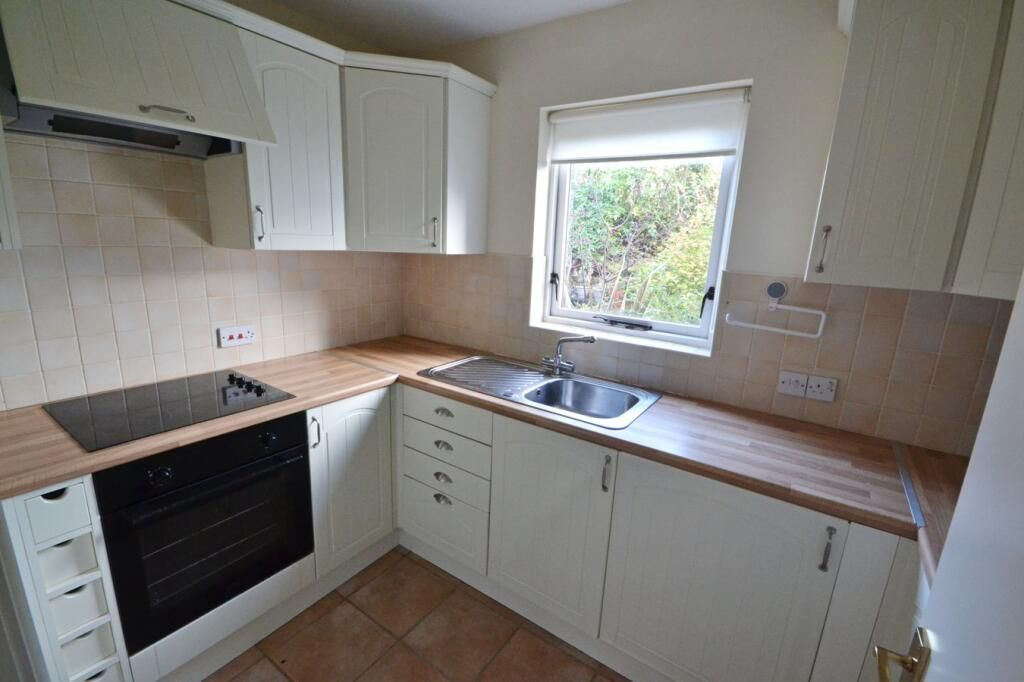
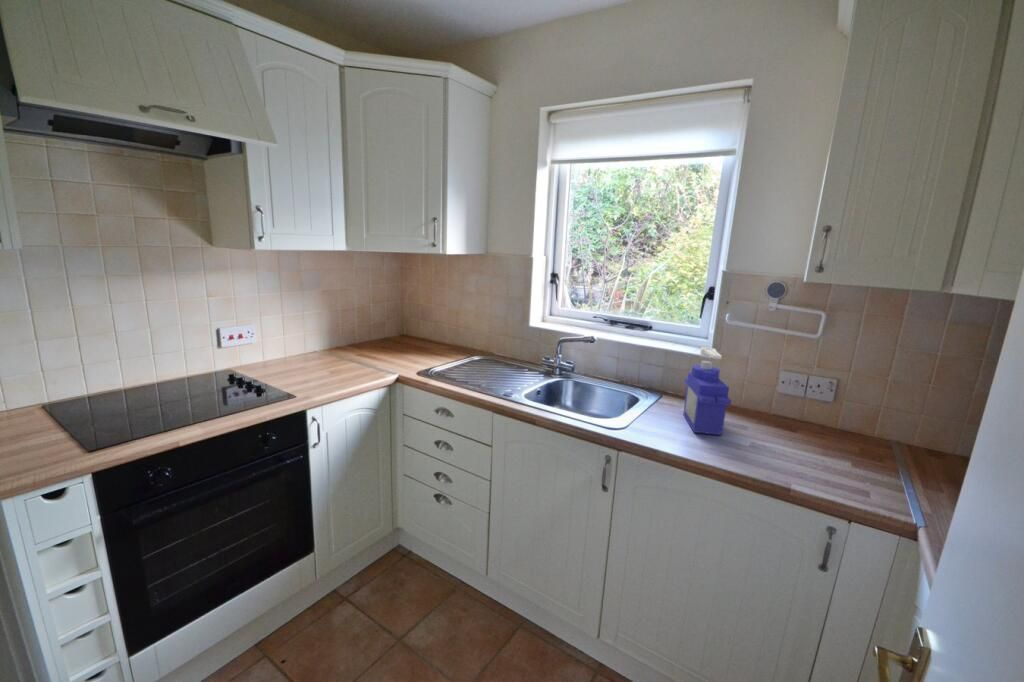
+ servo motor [682,346,732,436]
